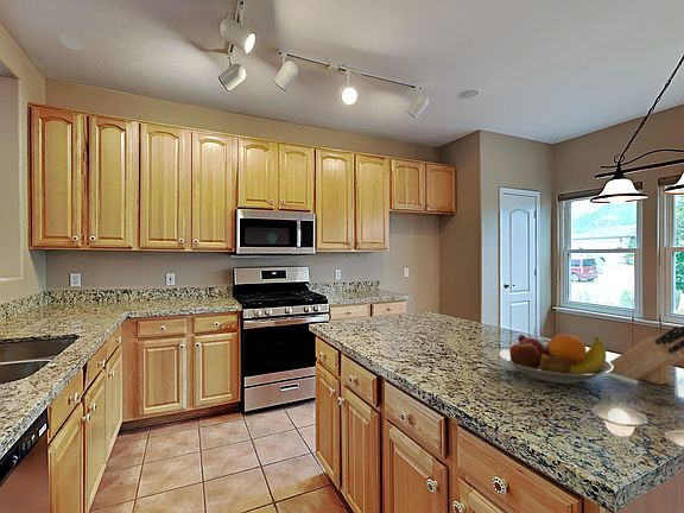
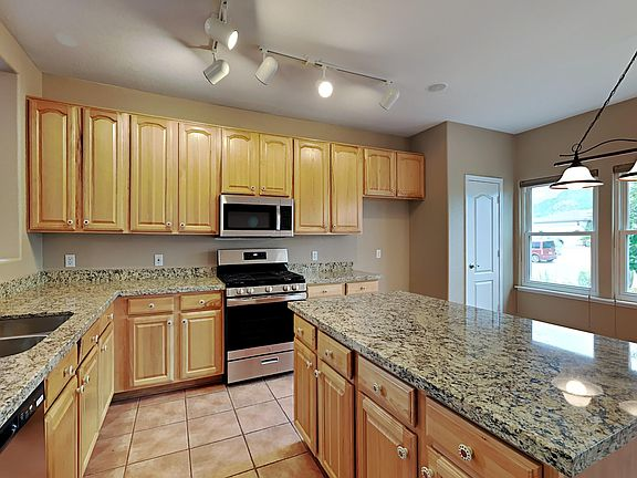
- knife block [609,325,684,386]
- fruit bowl [496,334,614,385]
